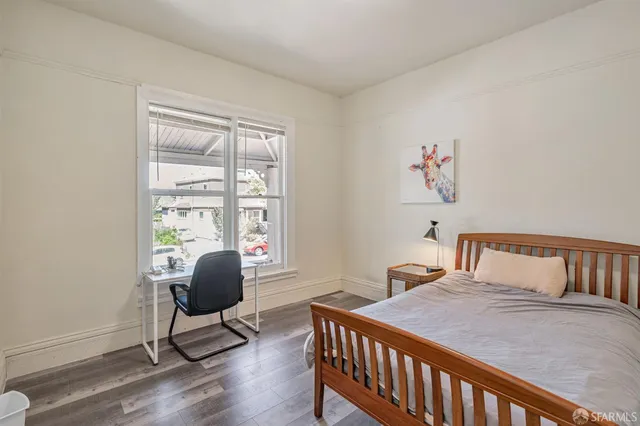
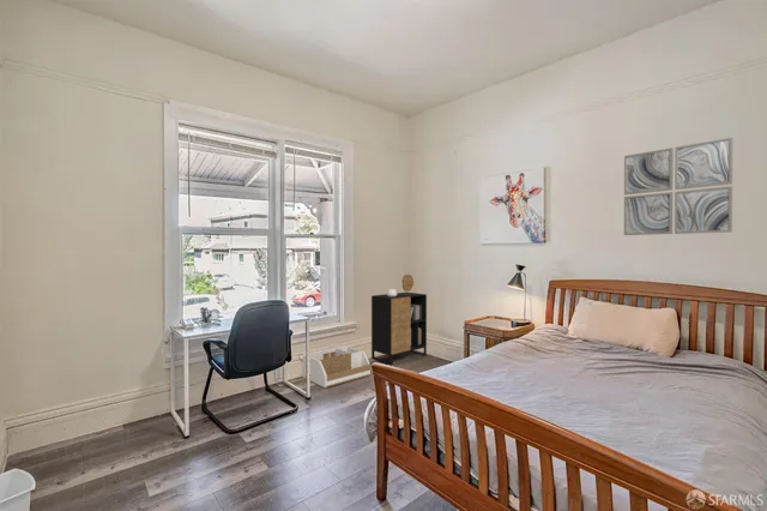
+ wall art [623,137,733,236]
+ cabinet [370,273,428,366]
+ storage bin [297,344,372,389]
